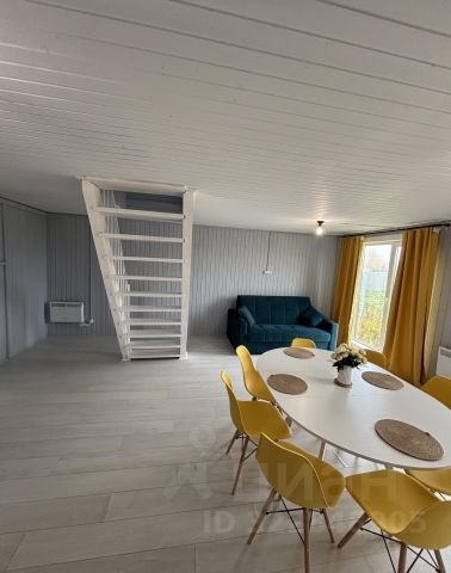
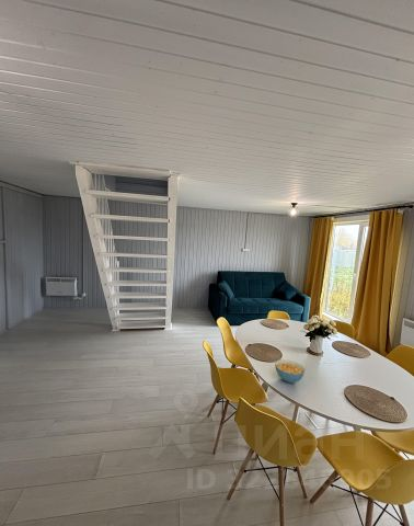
+ cereal bowl [274,358,306,384]
